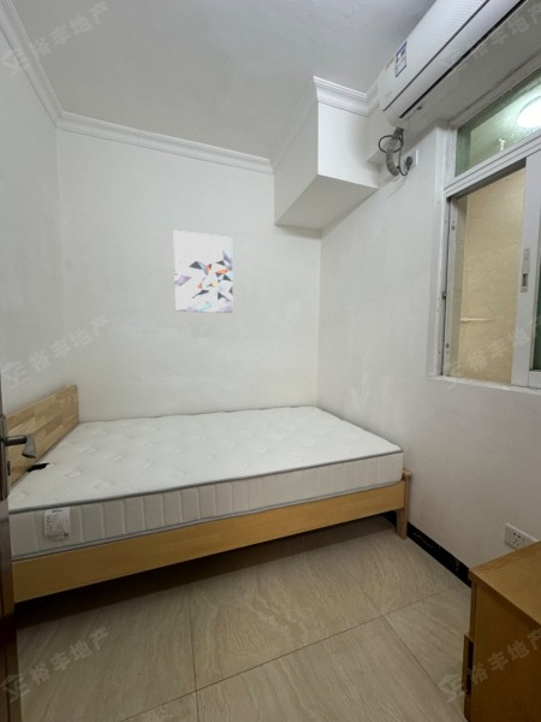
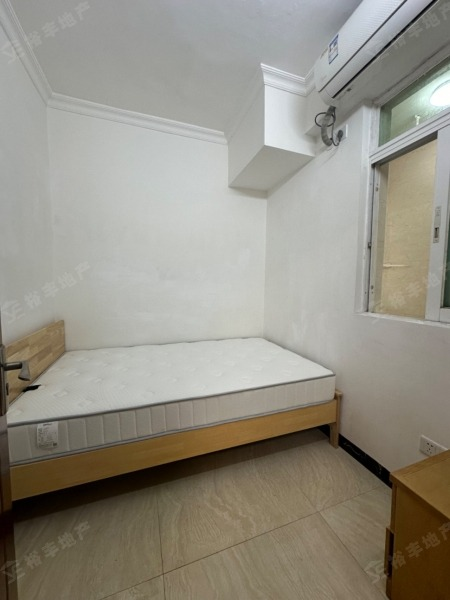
- wall art [173,230,233,314]
